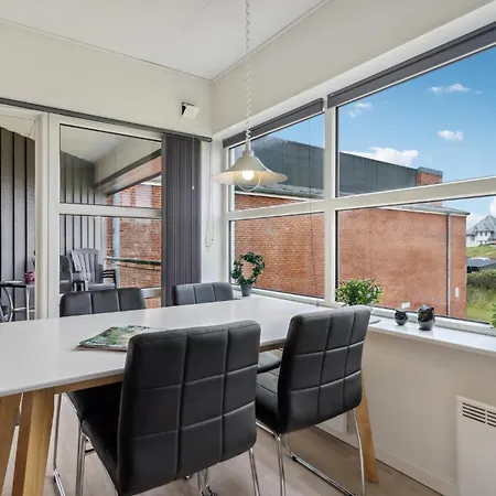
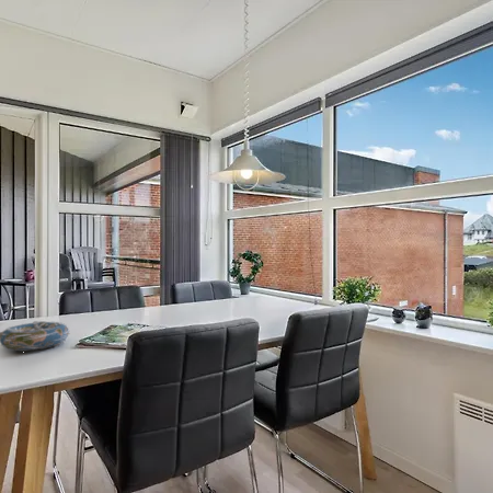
+ decorative bowl [0,320,70,352]
